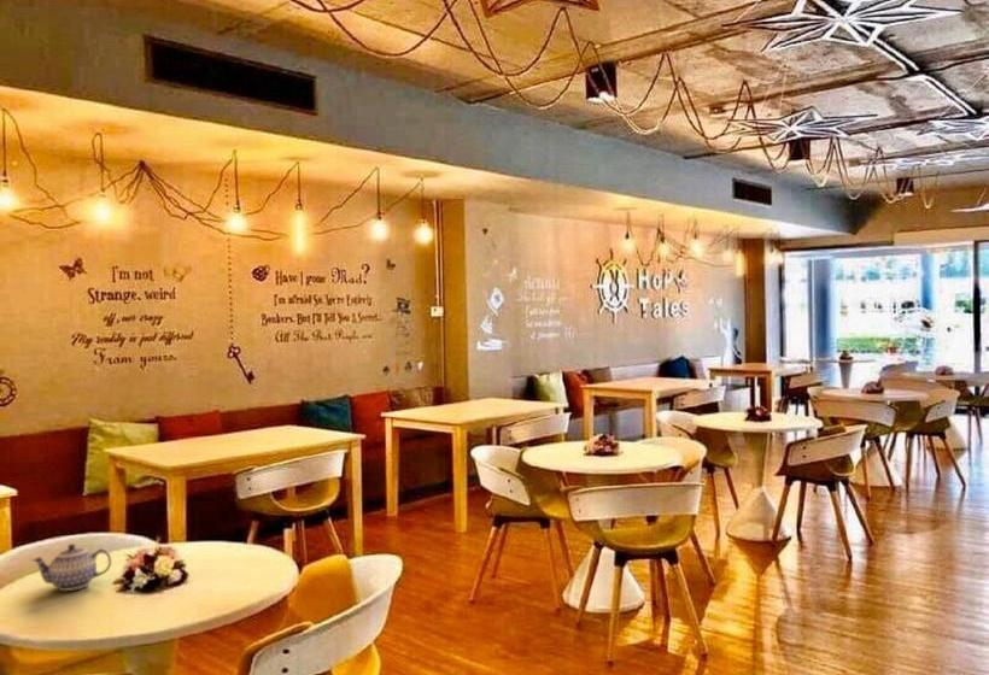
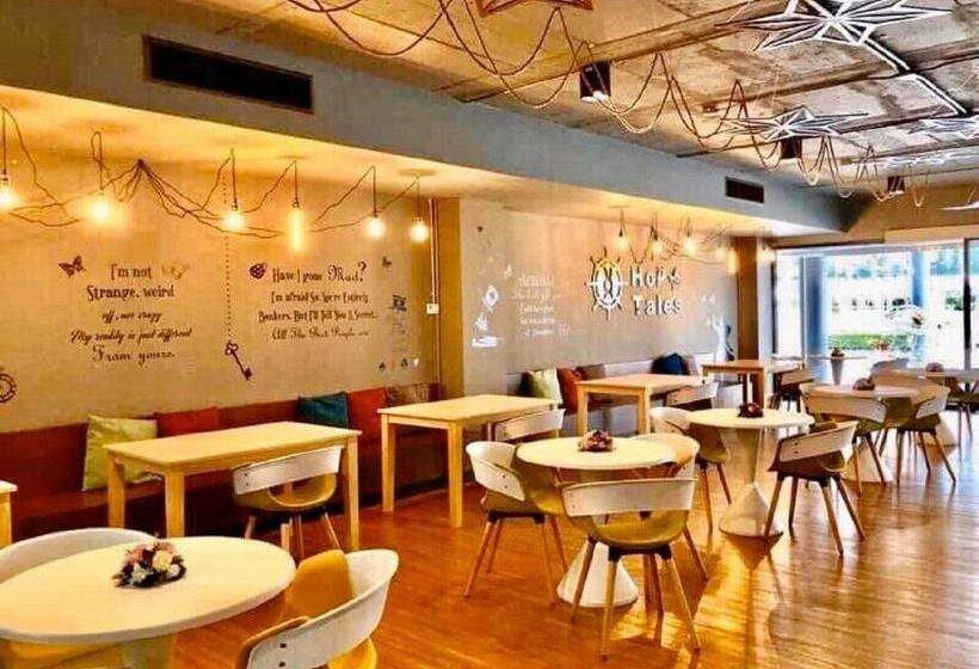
- teapot [31,542,112,592]
